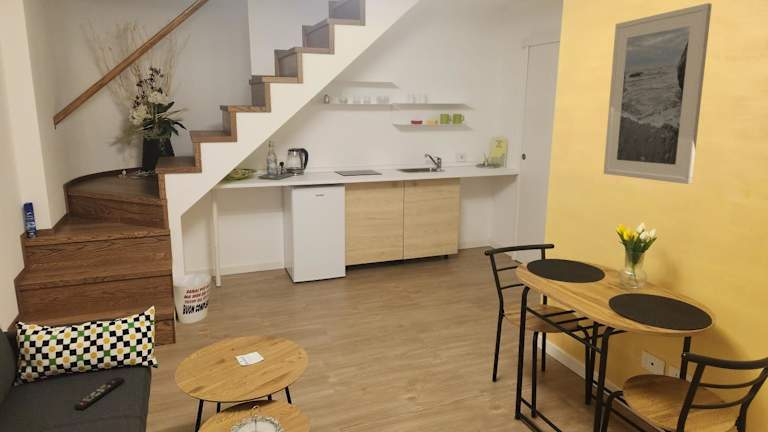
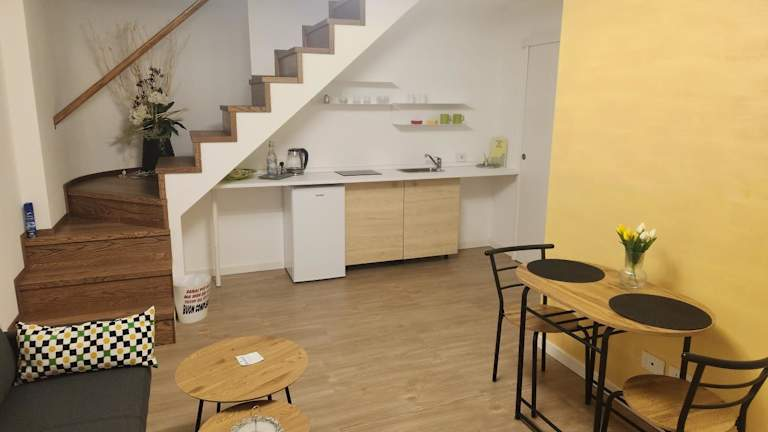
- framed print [603,2,713,185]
- remote control [73,376,125,411]
